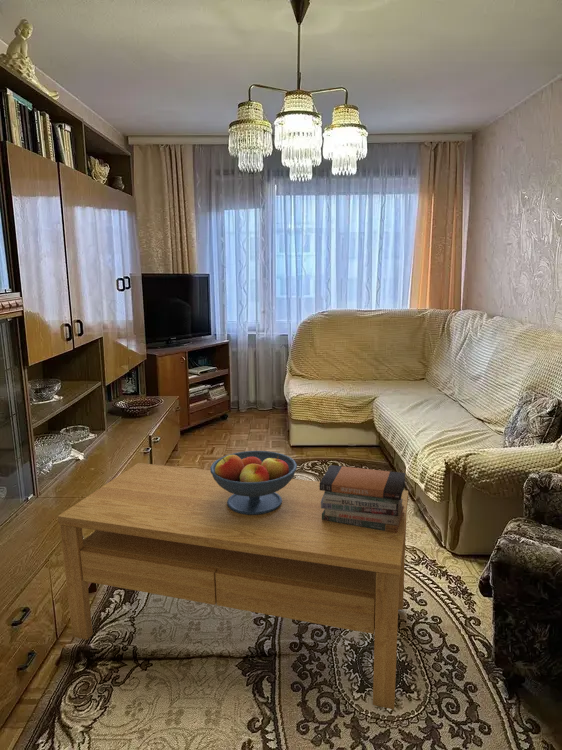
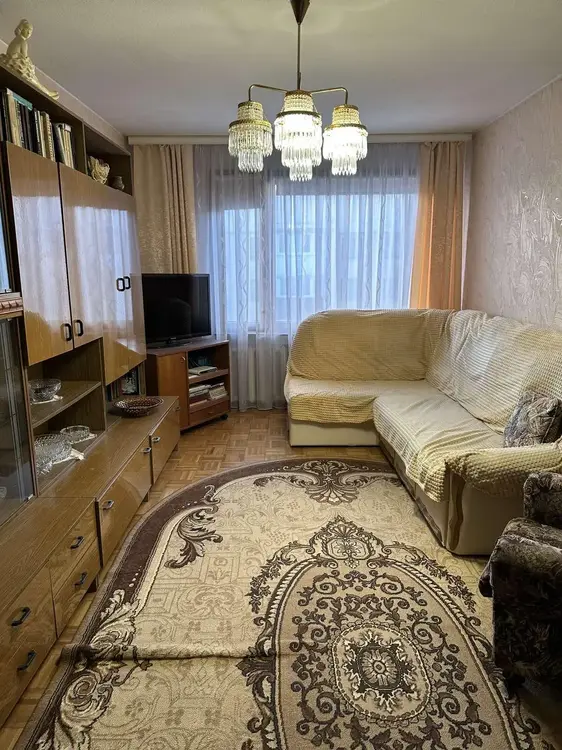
- coffee table [57,462,409,710]
- book stack [319,464,406,533]
- fruit bowl [209,450,298,515]
